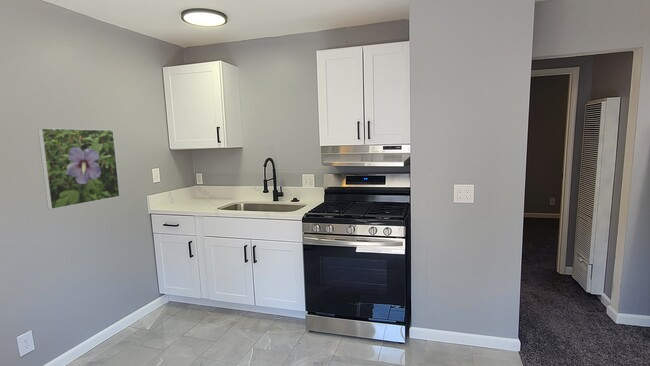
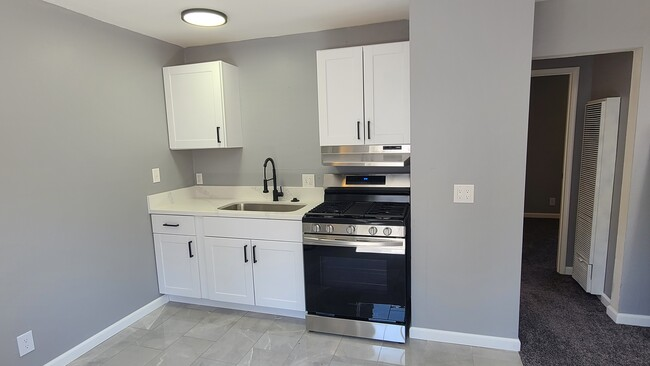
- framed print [37,127,121,210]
